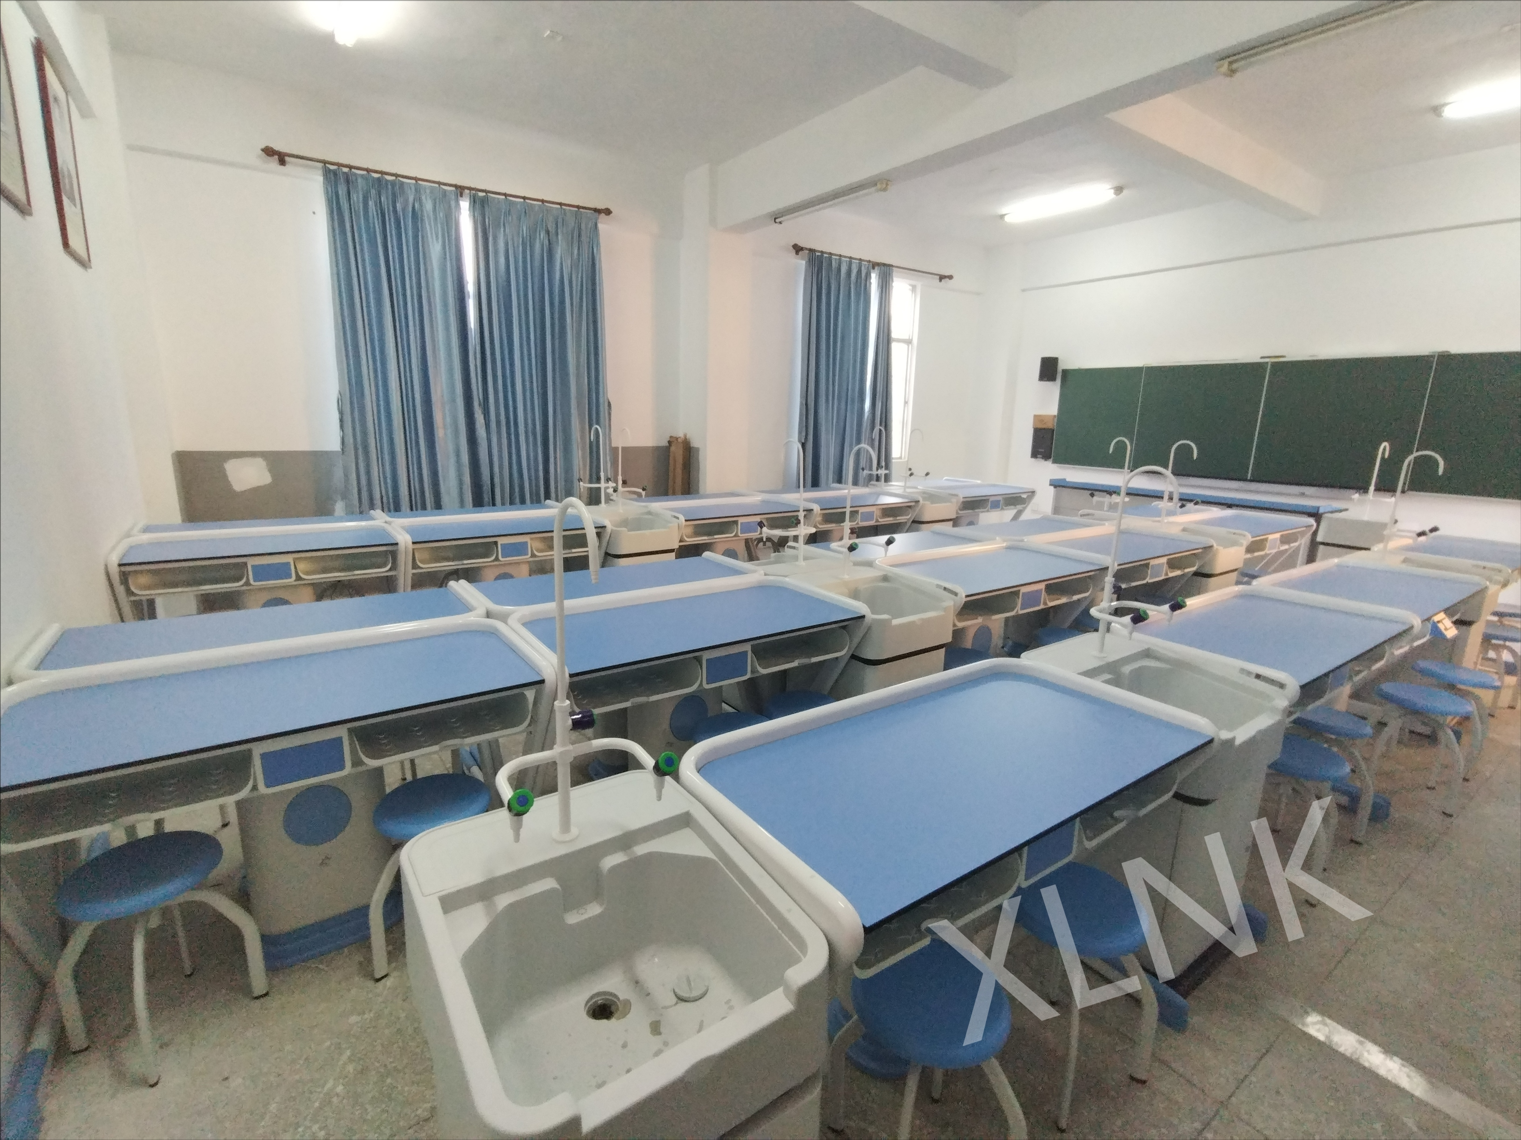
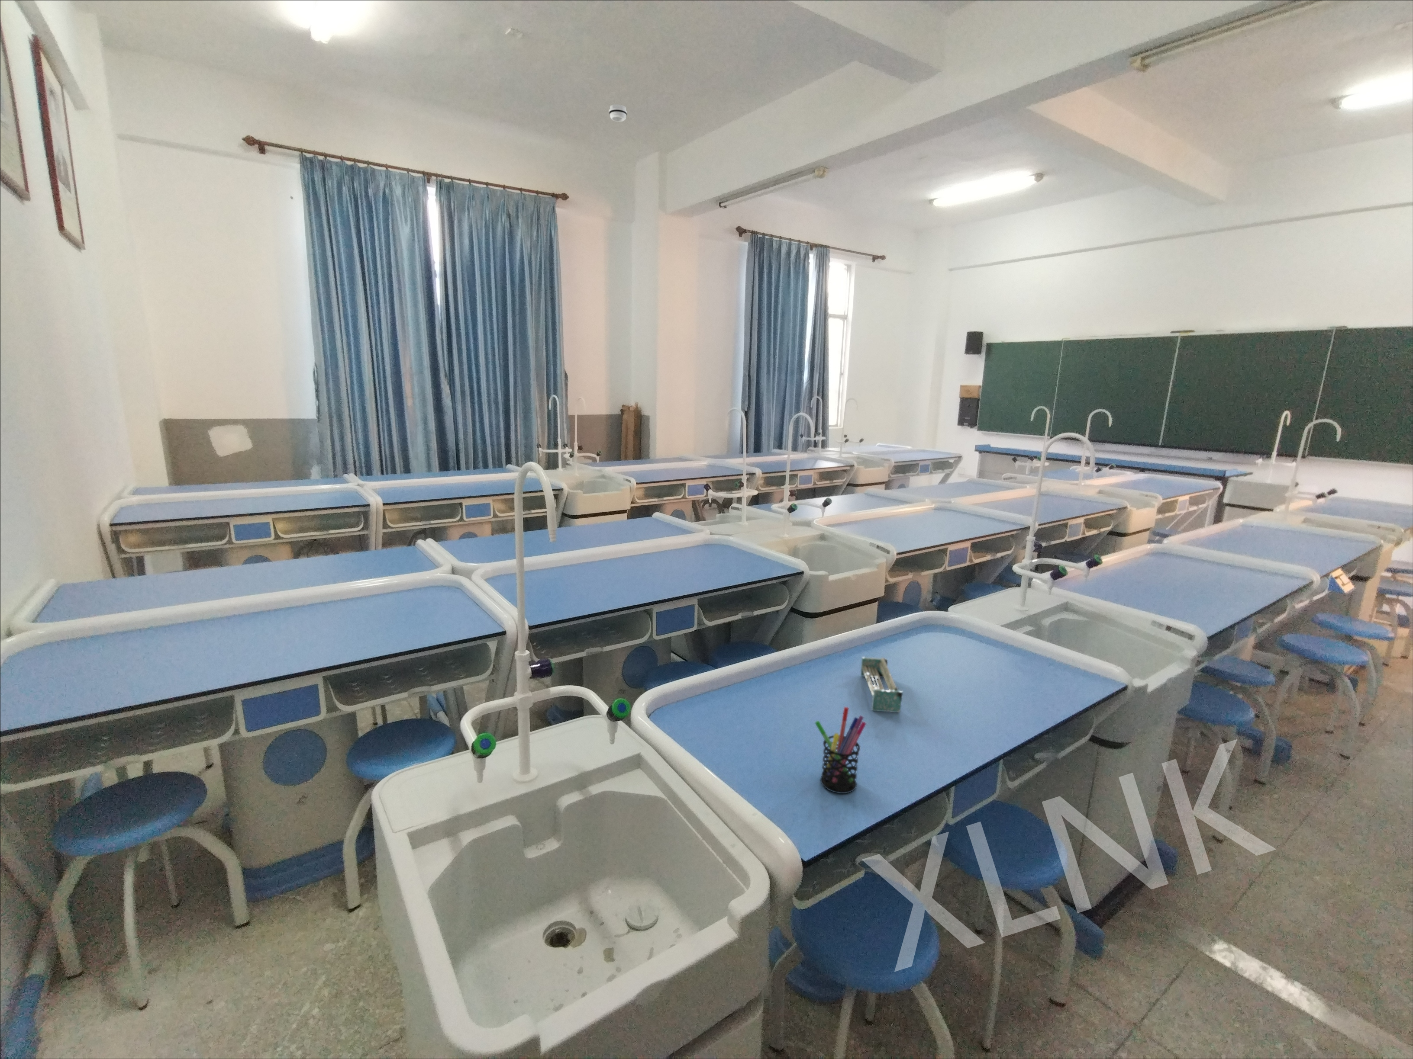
+ pen holder [814,706,867,794]
+ smoke detector [609,103,628,122]
+ shelf [860,656,903,713]
